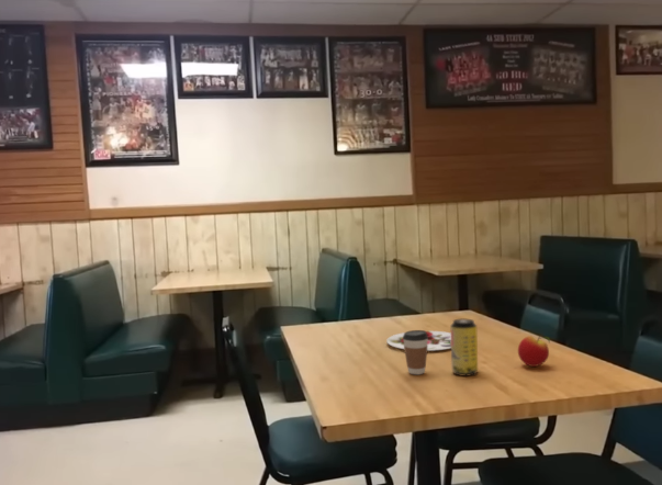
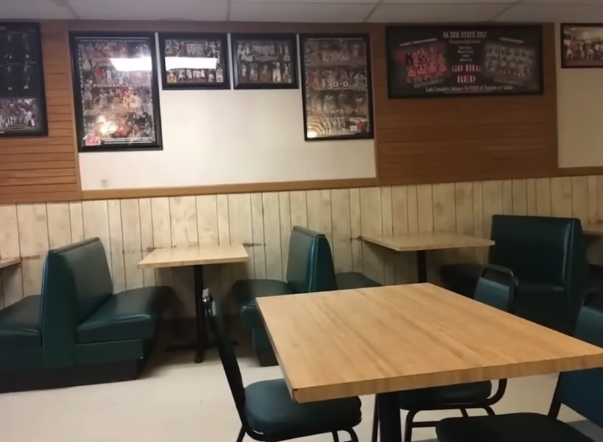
- plate [385,330,451,352]
- beverage can [449,318,479,377]
- apple [517,335,551,368]
- coffee cup [403,329,428,375]
